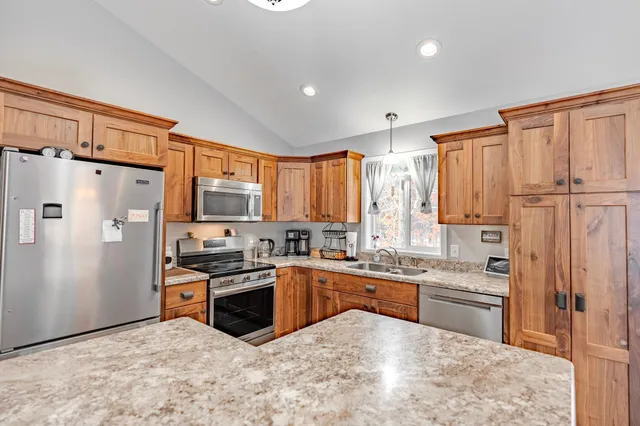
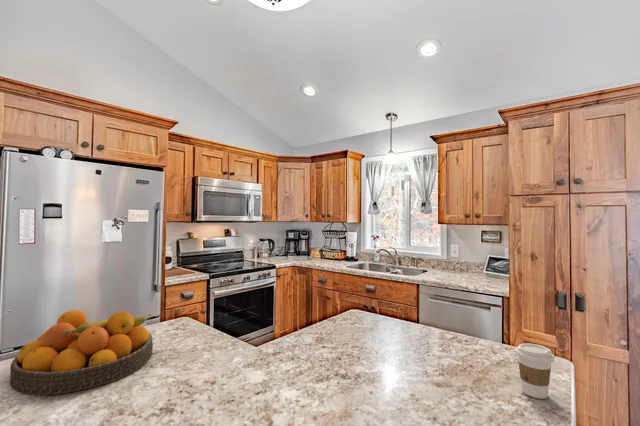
+ fruit bowl [9,309,154,396]
+ coffee cup [514,342,556,400]
